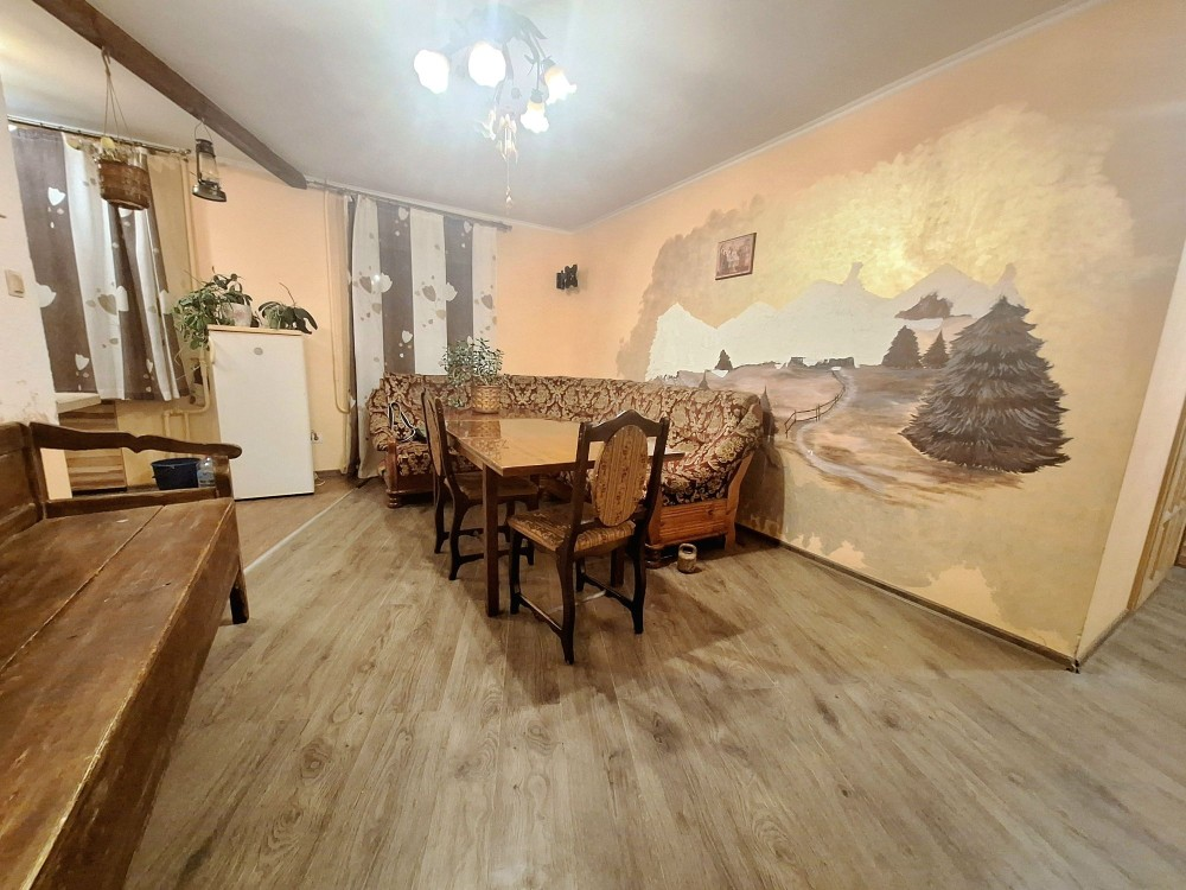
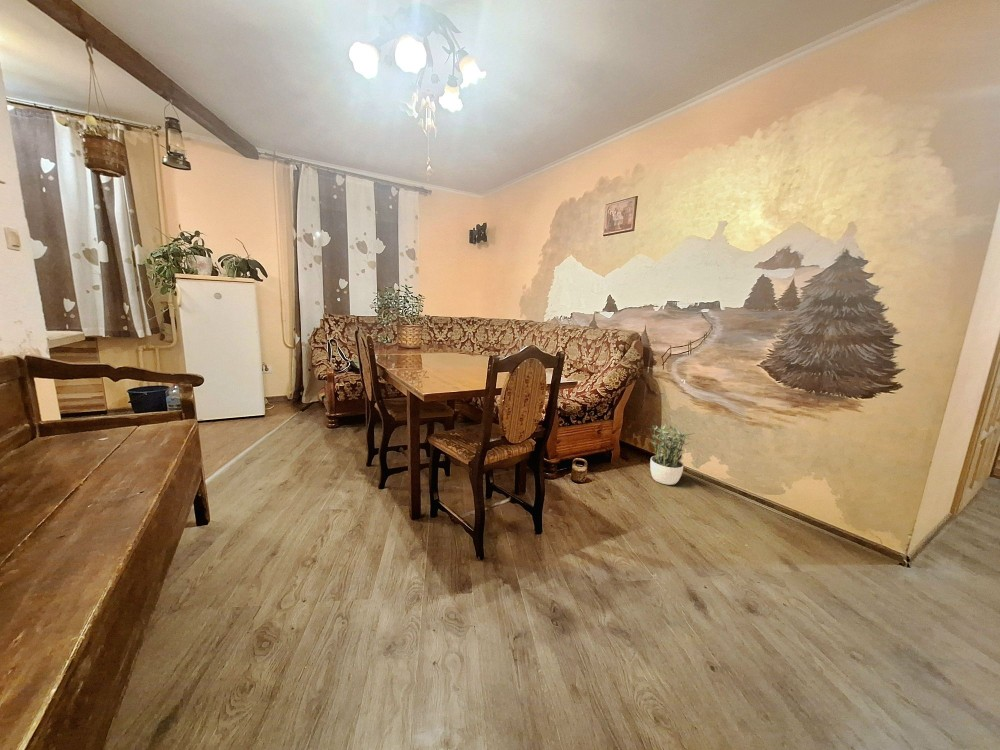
+ potted plant [647,422,695,486]
